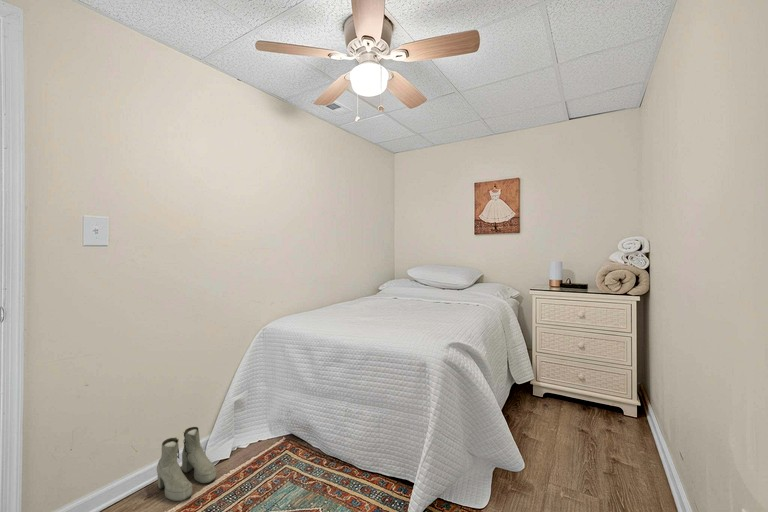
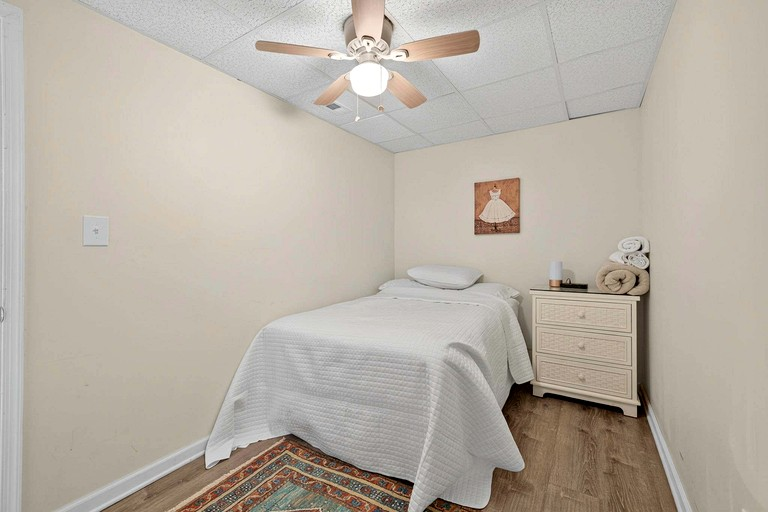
- boots [156,426,217,502]
